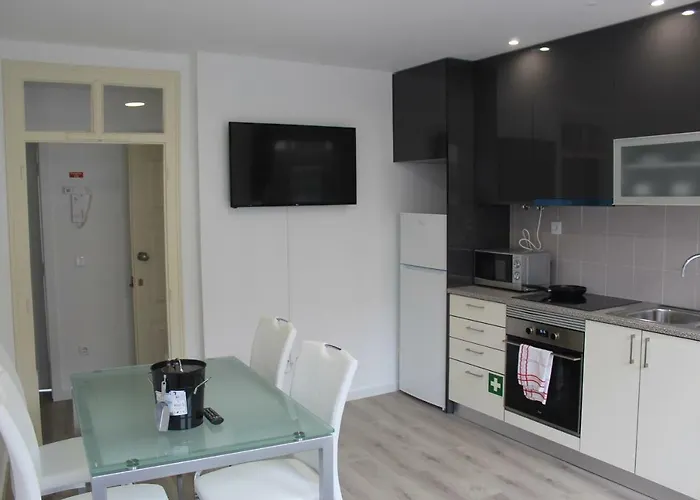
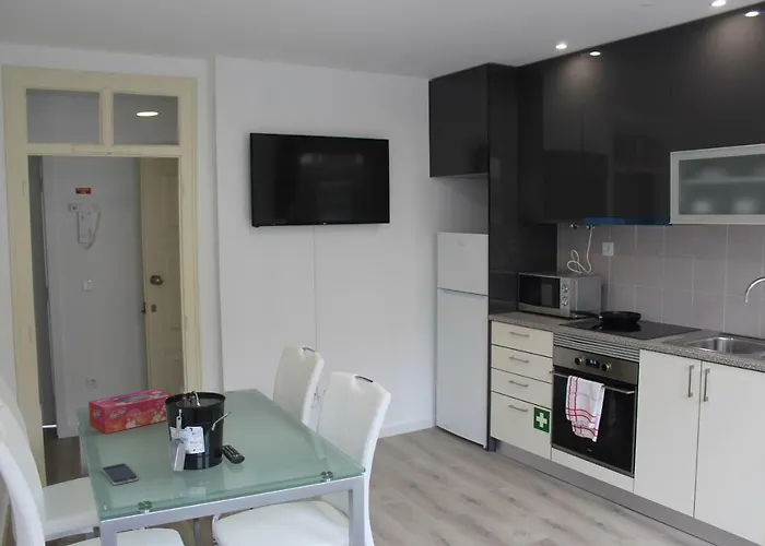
+ smartphone [101,462,139,486]
+ tissue box [87,388,175,435]
